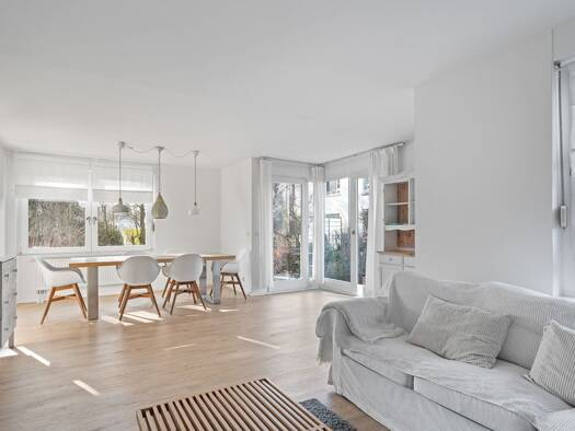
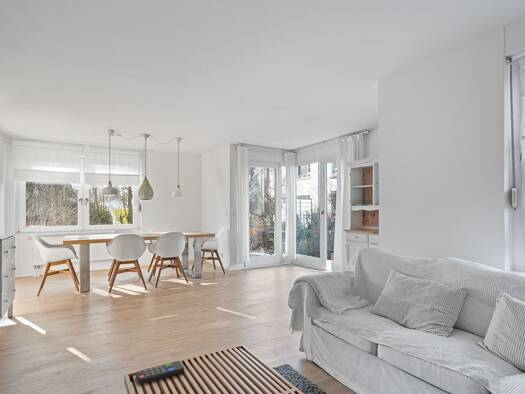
+ remote control [135,360,185,385]
